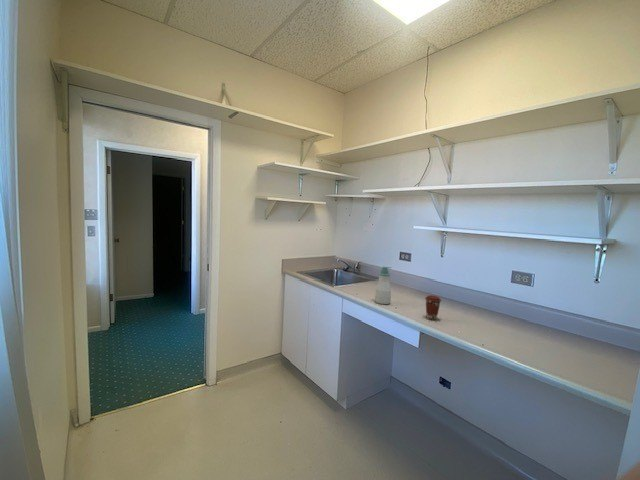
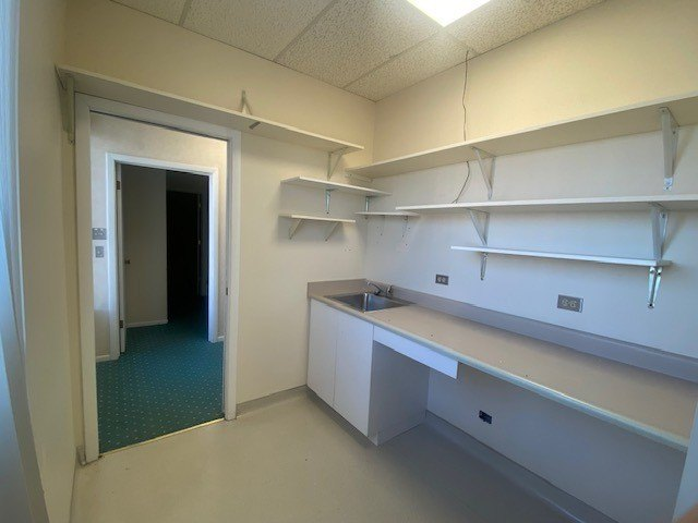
- coffee cup [424,294,442,321]
- soap bottle [374,266,392,305]
